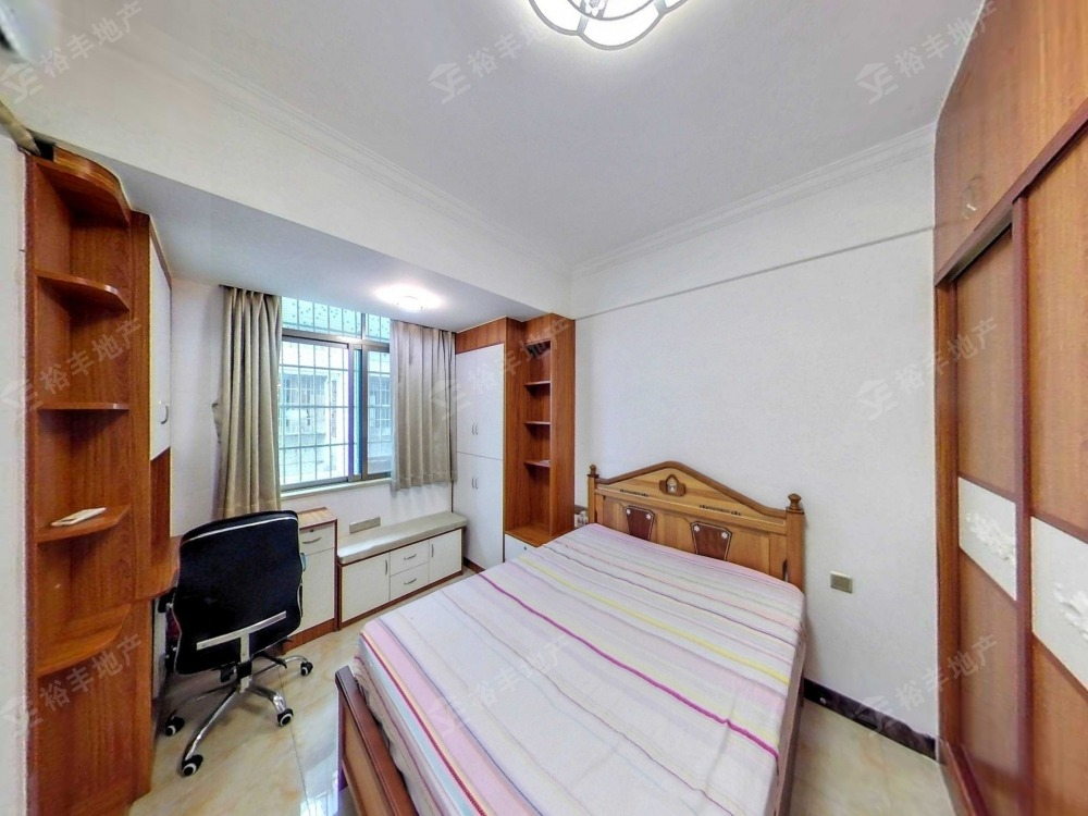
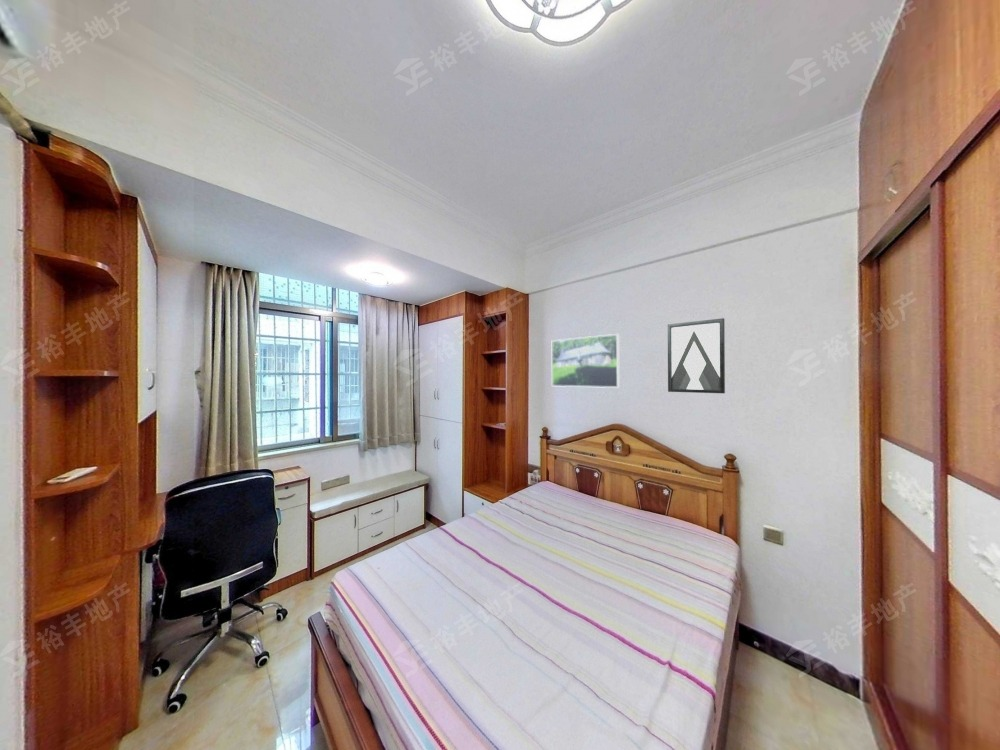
+ wall art [667,317,726,394]
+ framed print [551,333,621,389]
